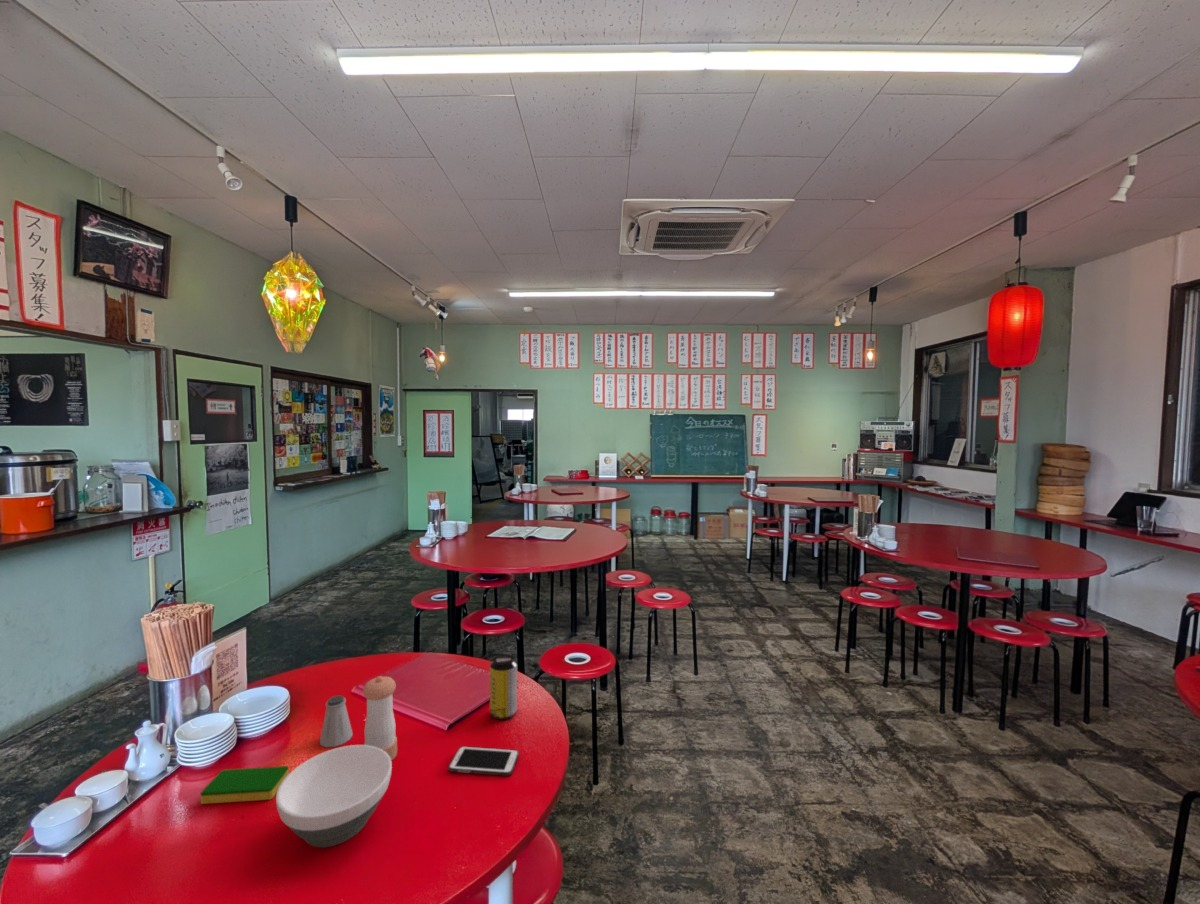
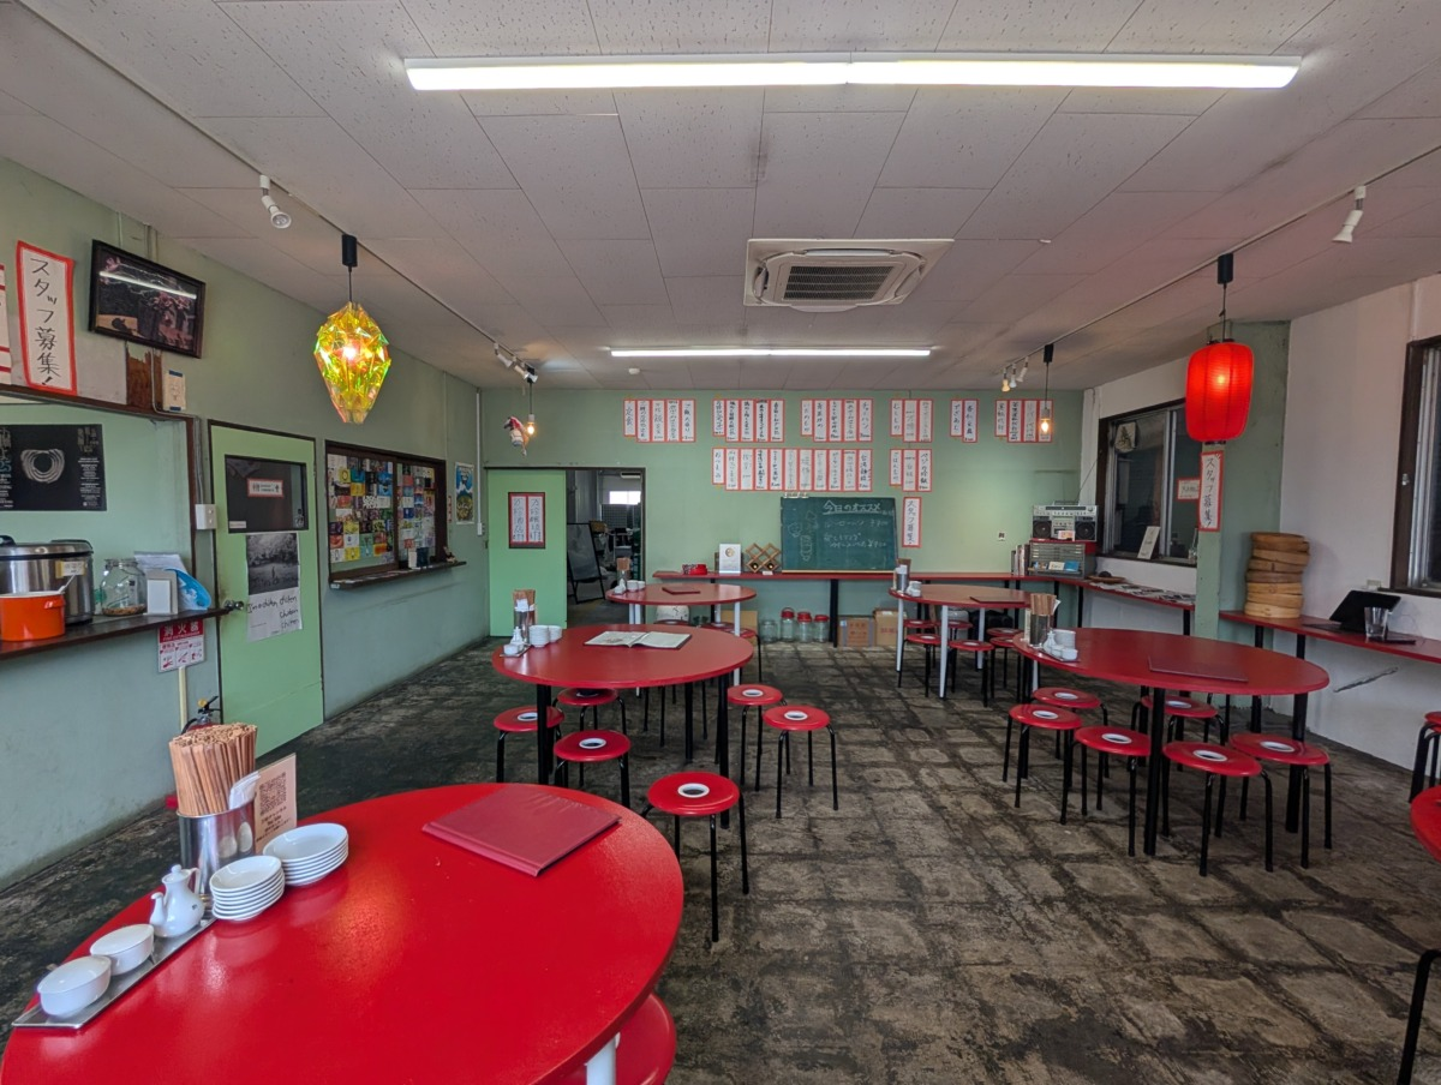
- pepper shaker [362,675,398,761]
- bowl [275,744,393,848]
- dish sponge [199,765,290,805]
- cell phone [447,745,520,777]
- beverage can [489,654,518,721]
- saltshaker [319,694,354,748]
